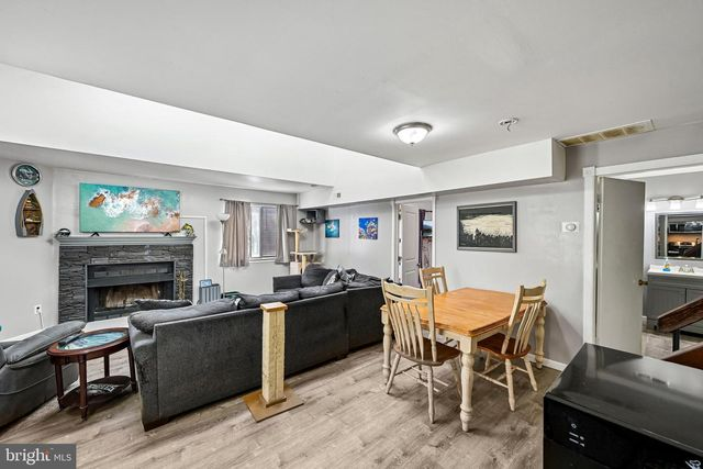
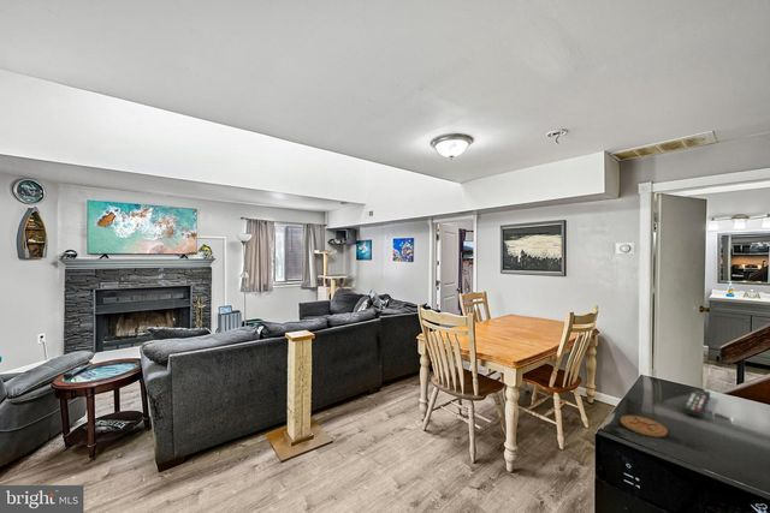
+ remote control [682,387,711,418]
+ coaster [620,414,669,437]
